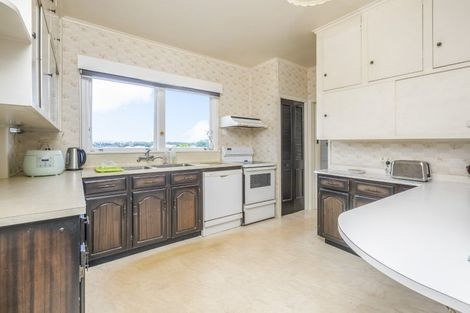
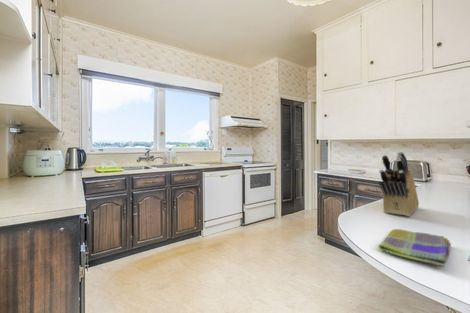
+ knife block [378,151,420,217]
+ dish towel [378,228,452,268]
